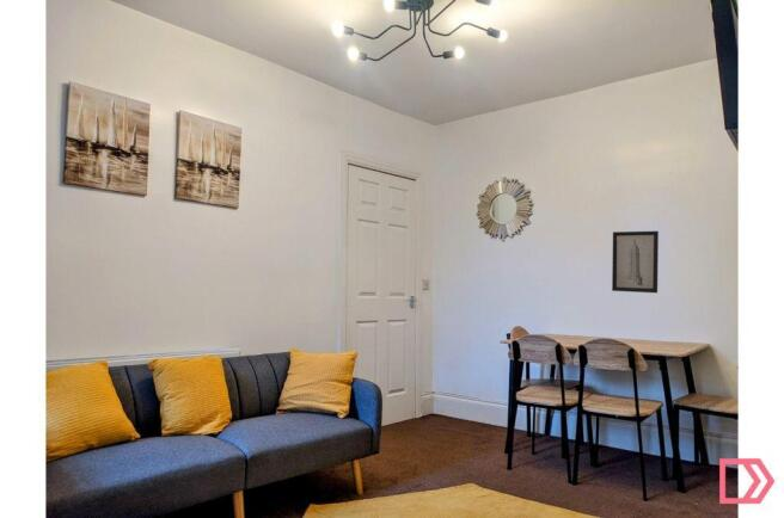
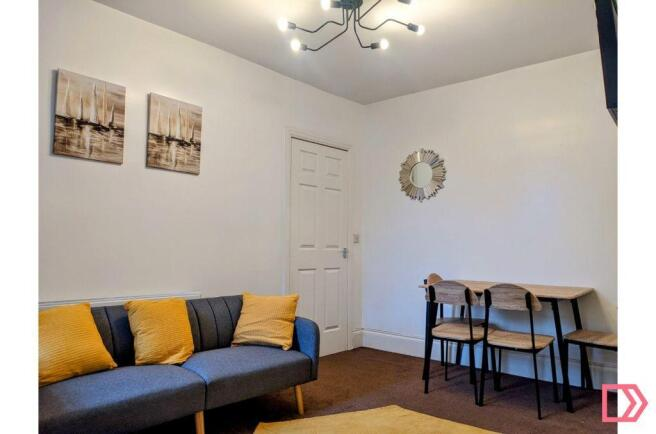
- wall art [611,230,660,294]
